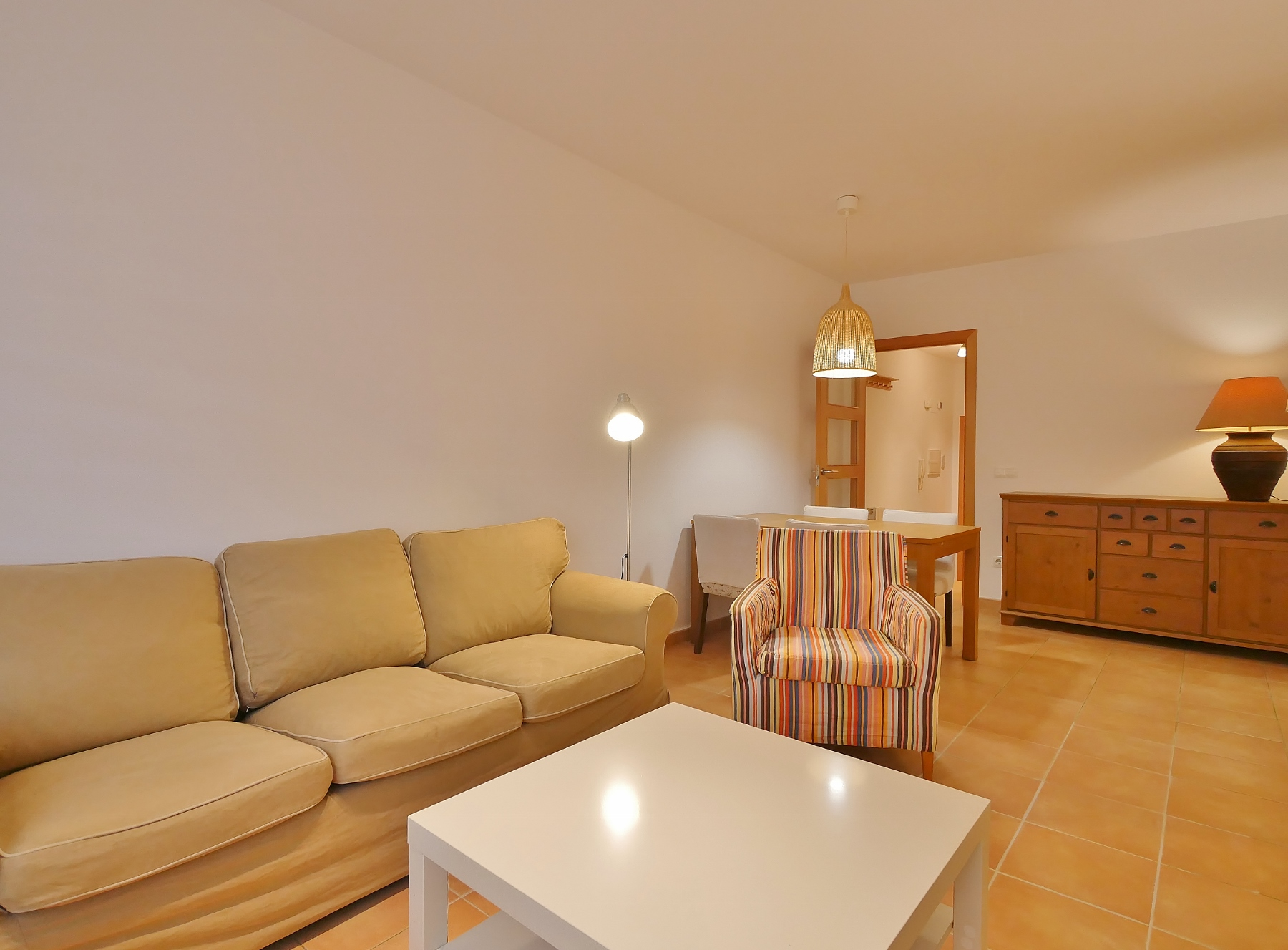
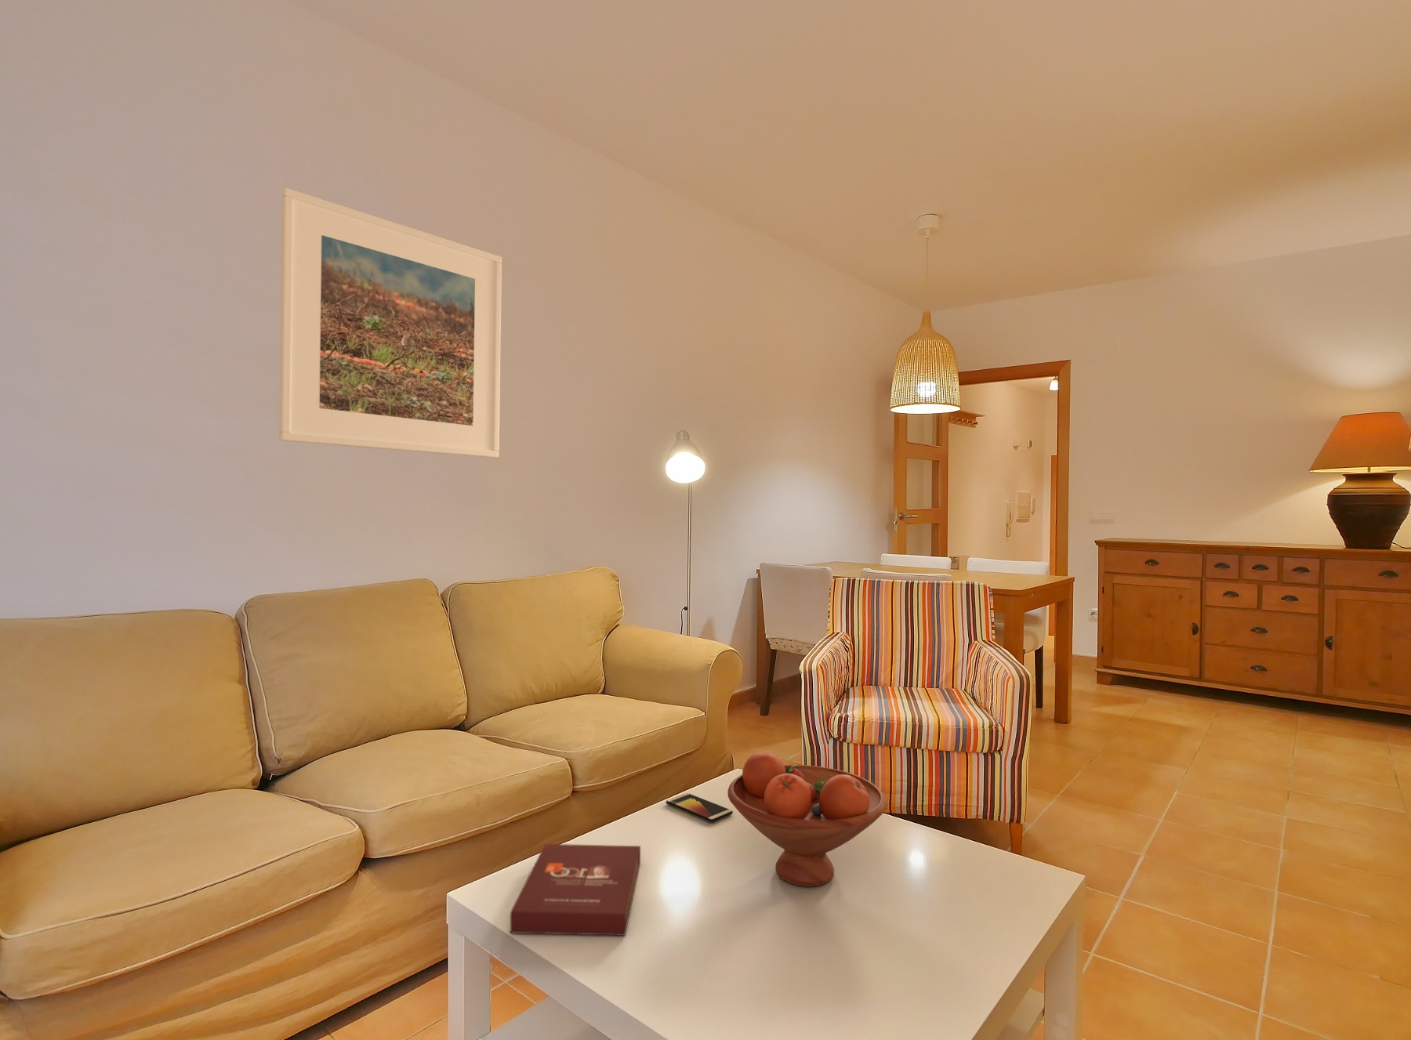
+ smartphone [666,793,734,823]
+ fruit bowl [726,752,887,887]
+ book [509,843,641,937]
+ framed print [278,186,503,459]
